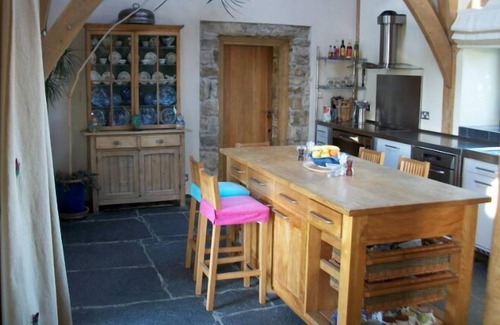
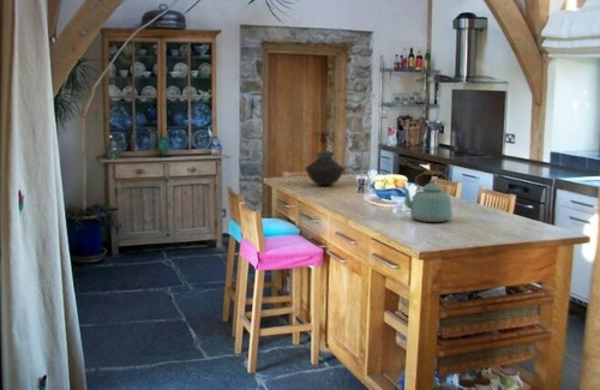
+ kettle [402,169,454,223]
+ vase [305,151,346,186]
